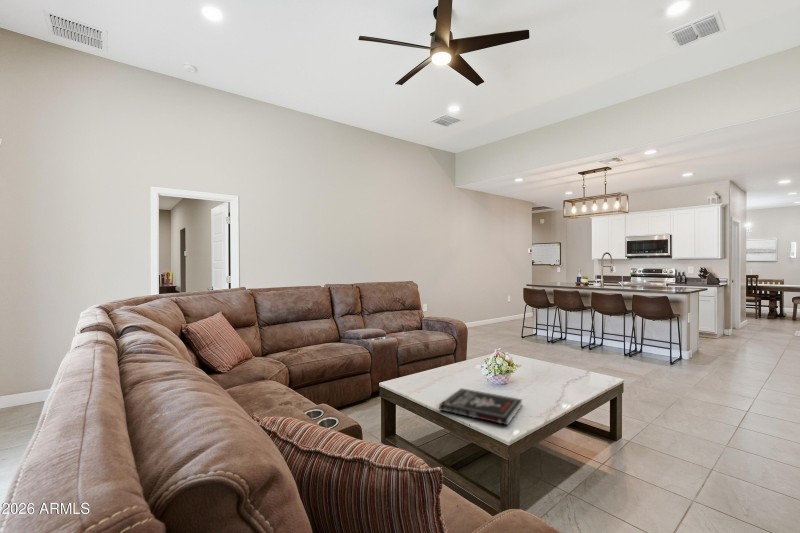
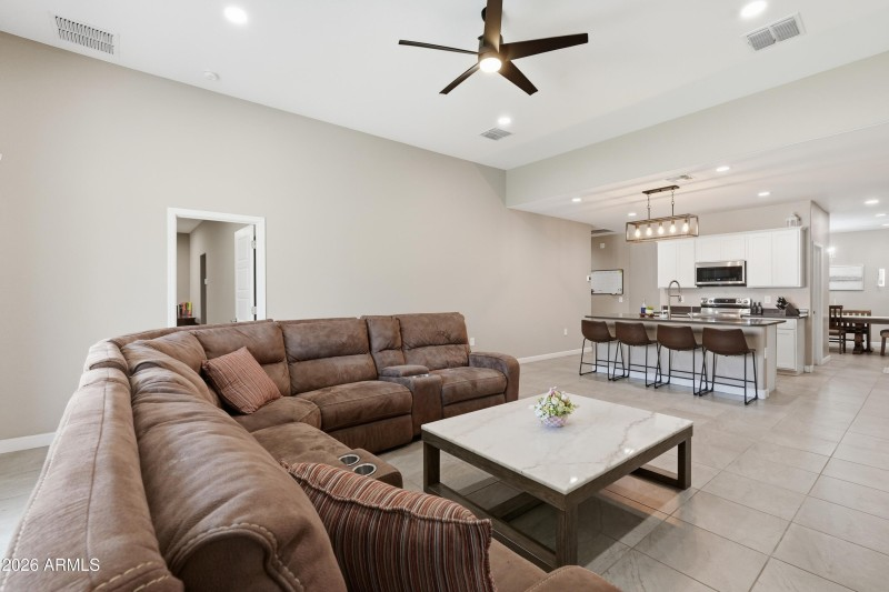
- book [438,387,523,426]
